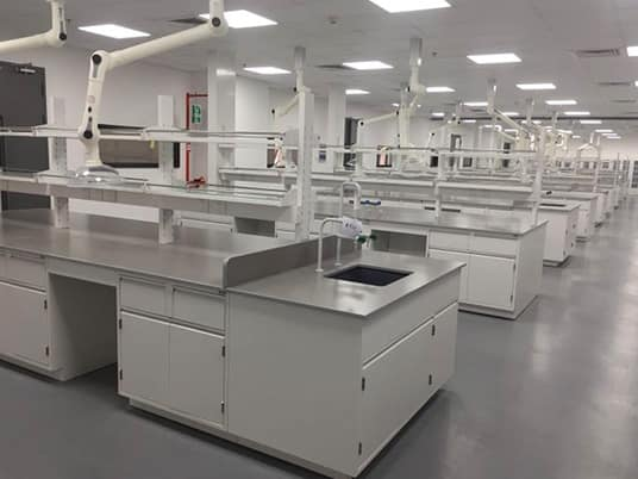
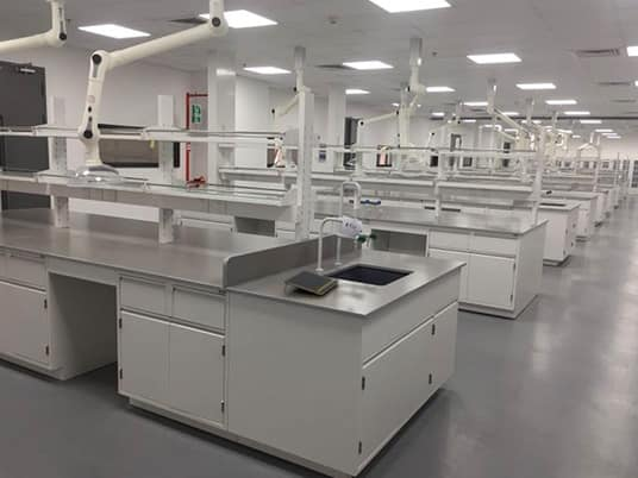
+ notepad [283,269,339,296]
